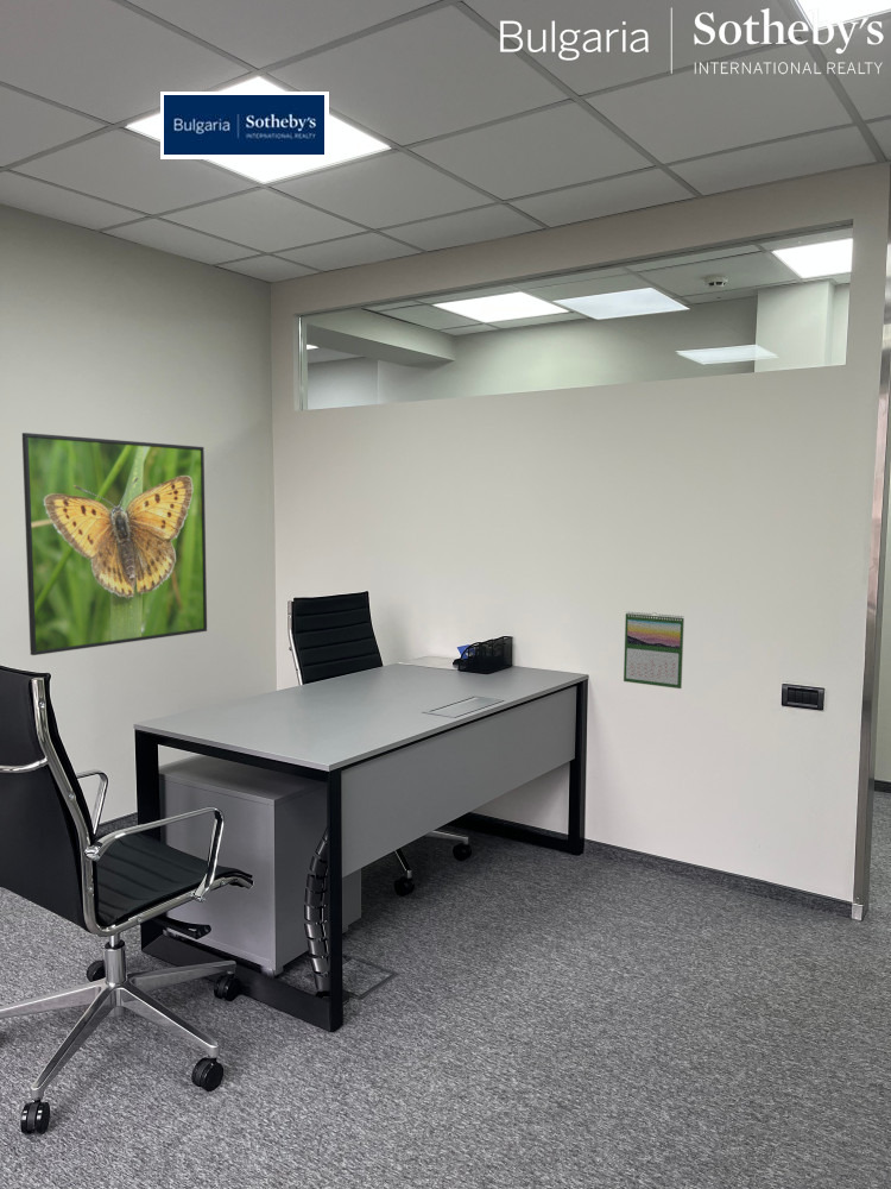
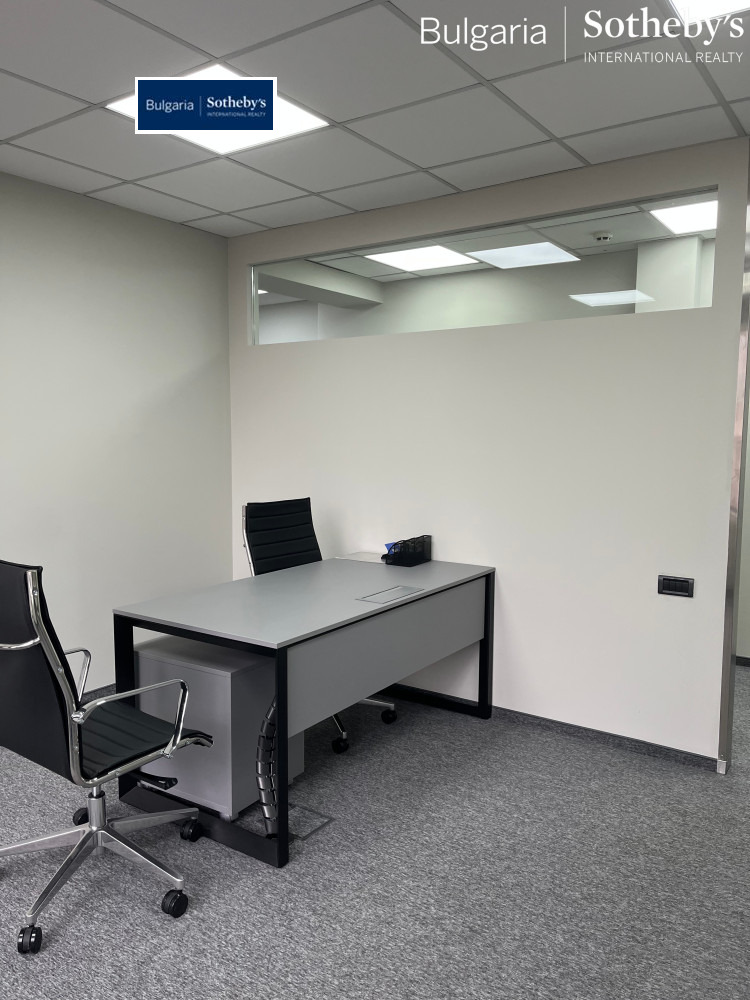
- calendar [623,611,685,690]
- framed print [21,432,208,656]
